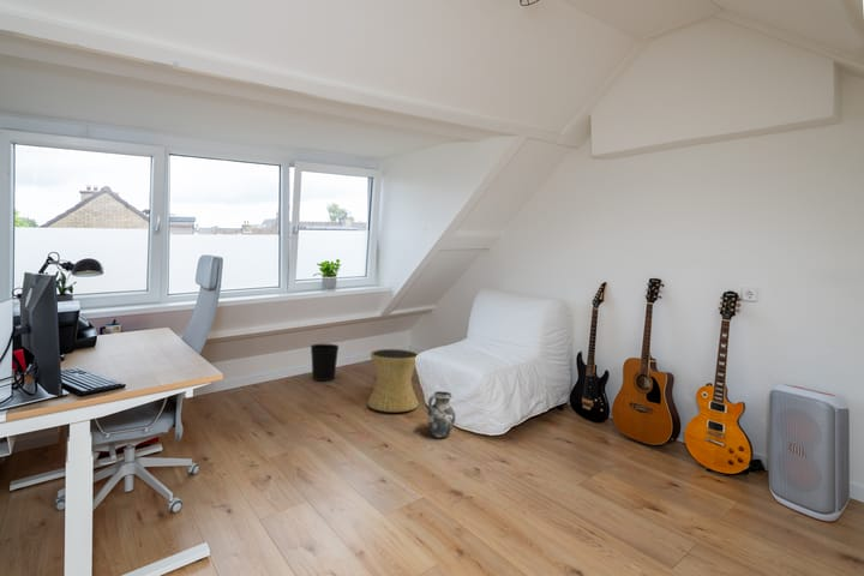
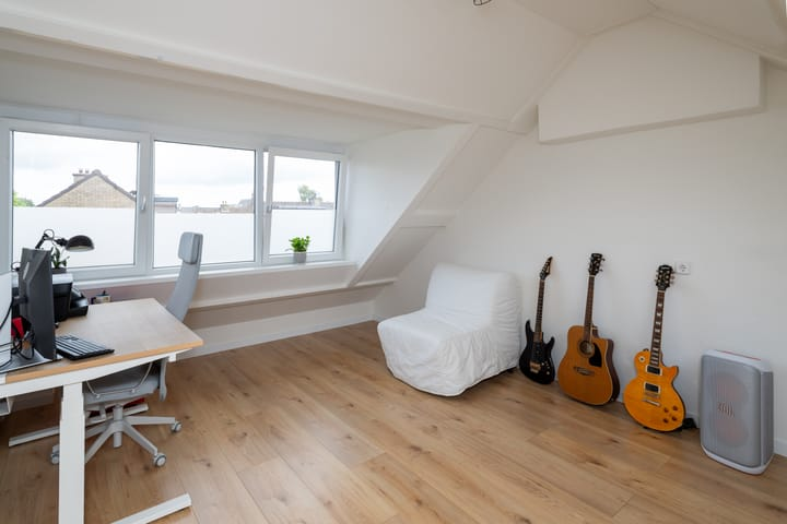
- wastebasket [310,343,340,382]
- side table [366,348,420,413]
- ceramic jug [426,390,456,438]
